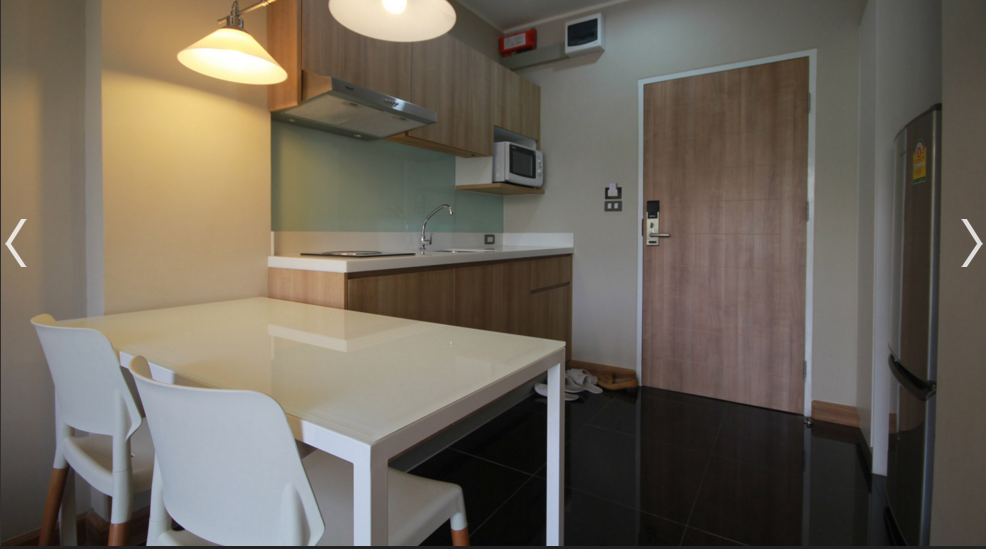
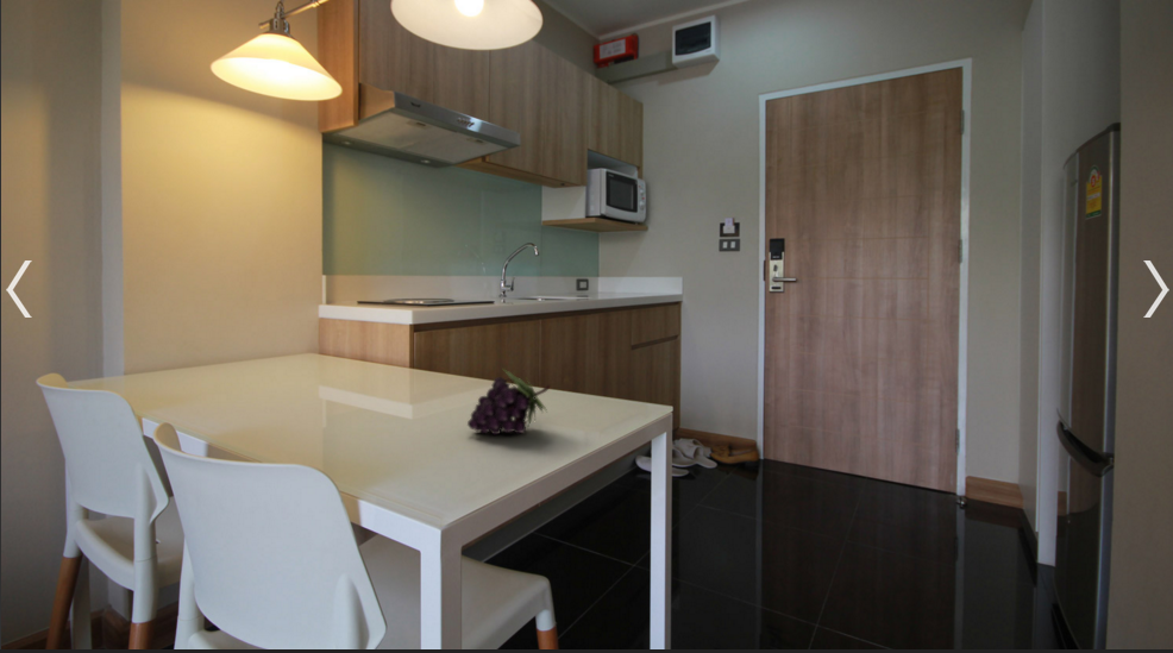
+ fruit [466,368,552,435]
